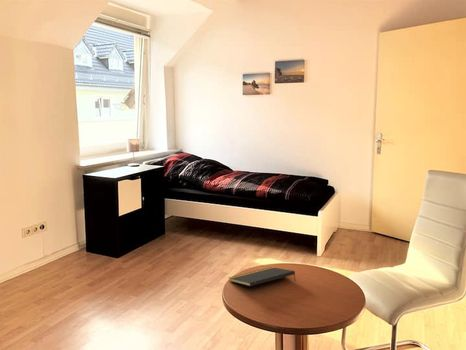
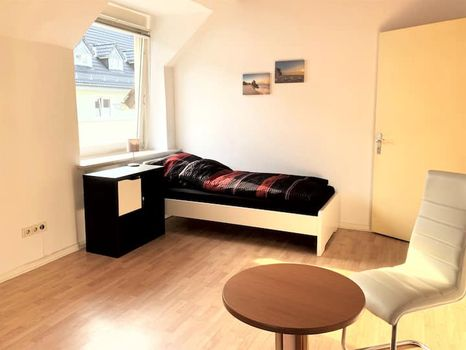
- notepad [228,266,297,287]
